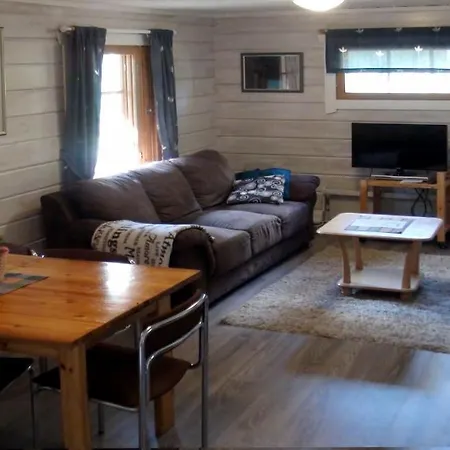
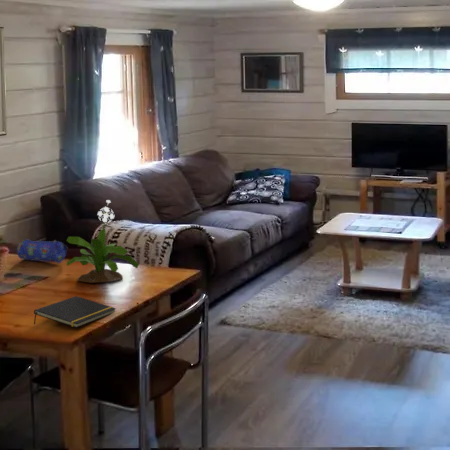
+ pencil case [16,238,69,264]
+ notepad [33,295,117,329]
+ potted flower [65,199,140,284]
